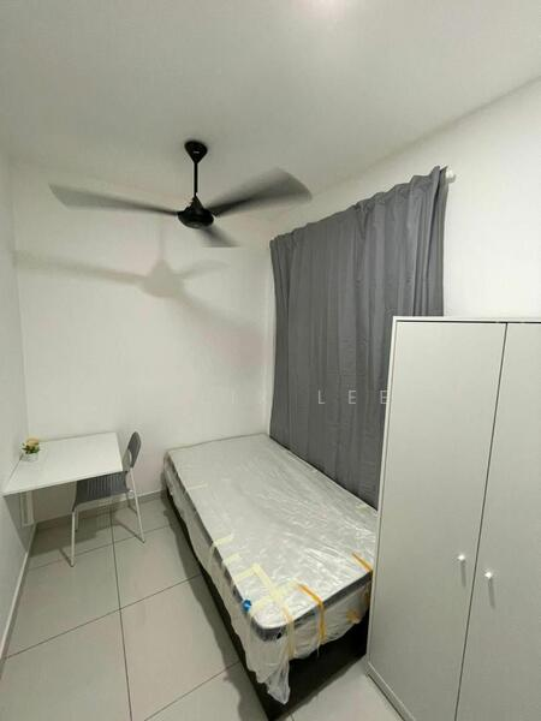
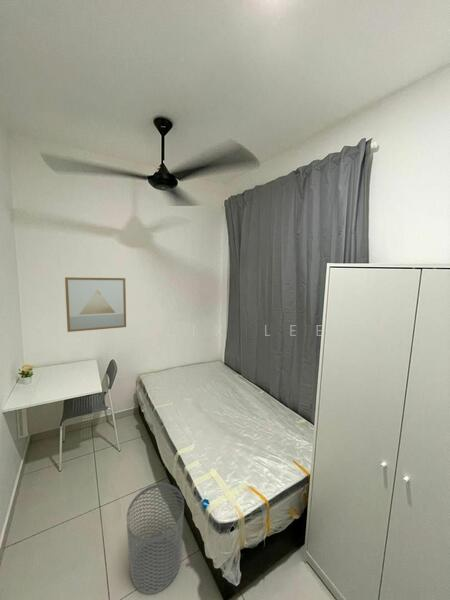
+ waste bin [126,483,185,595]
+ wall art [64,276,127,333]
